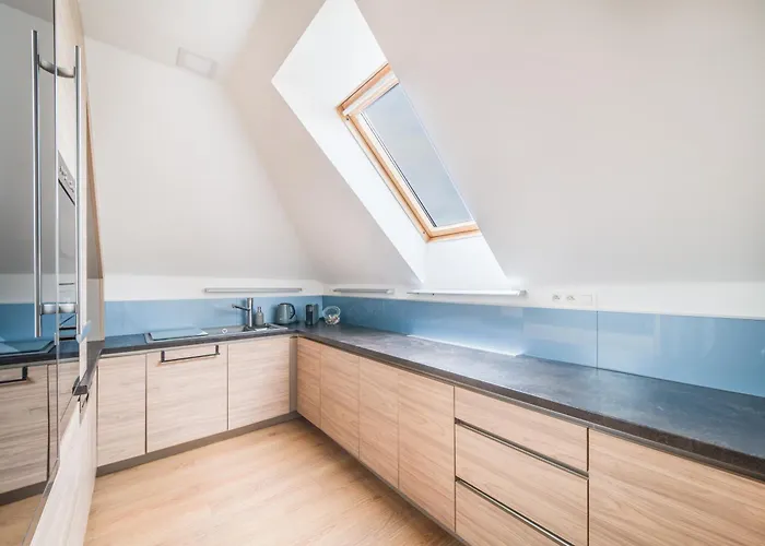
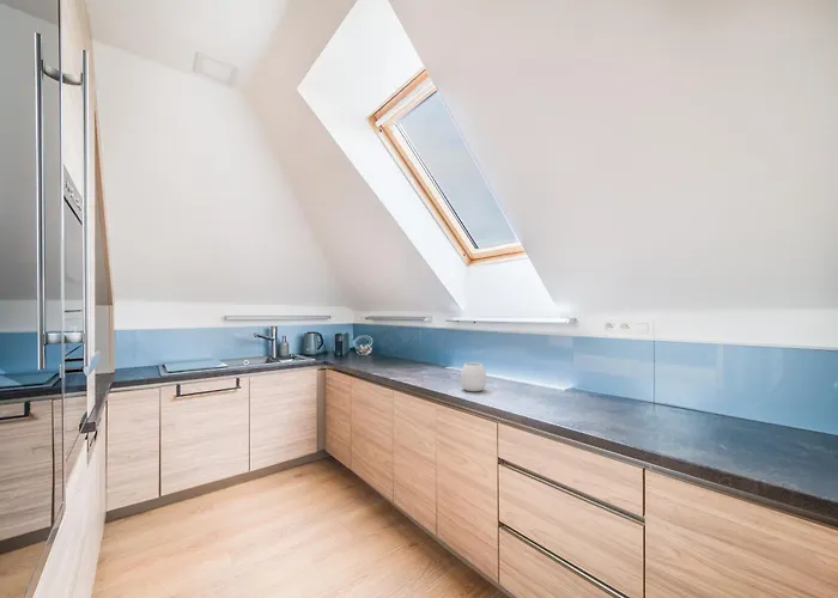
+ cup [460,361,487,392]
